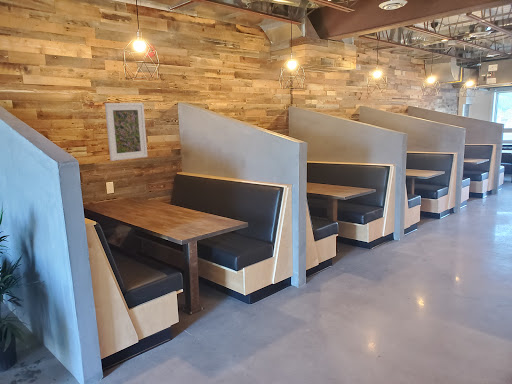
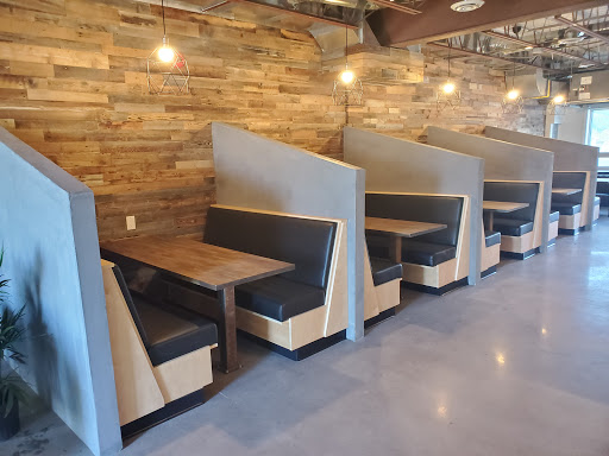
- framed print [104,102,148,162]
